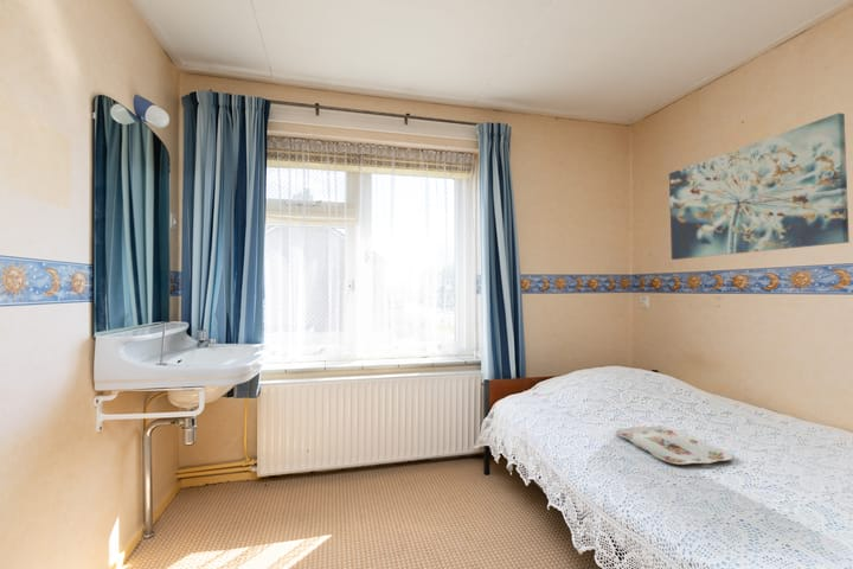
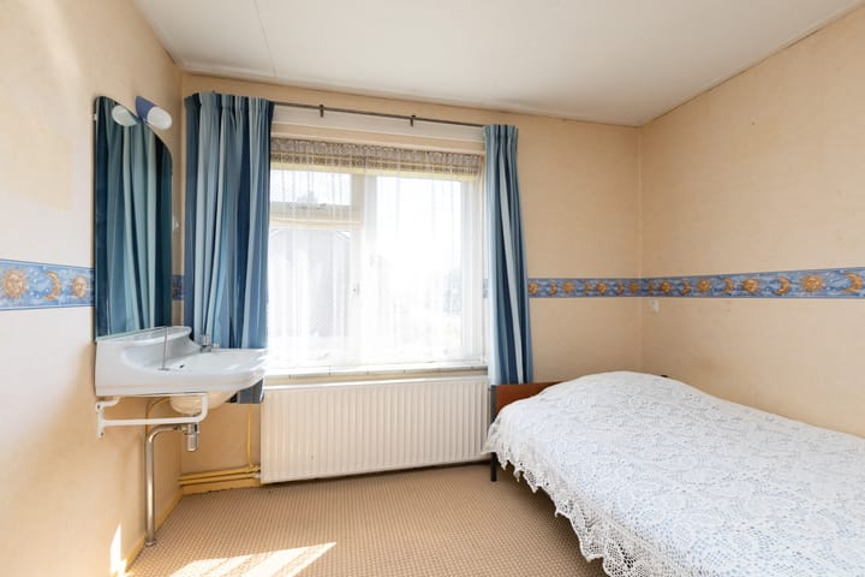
- wall art [668,111,851,261]
- serving tray [615,424,733,466]
